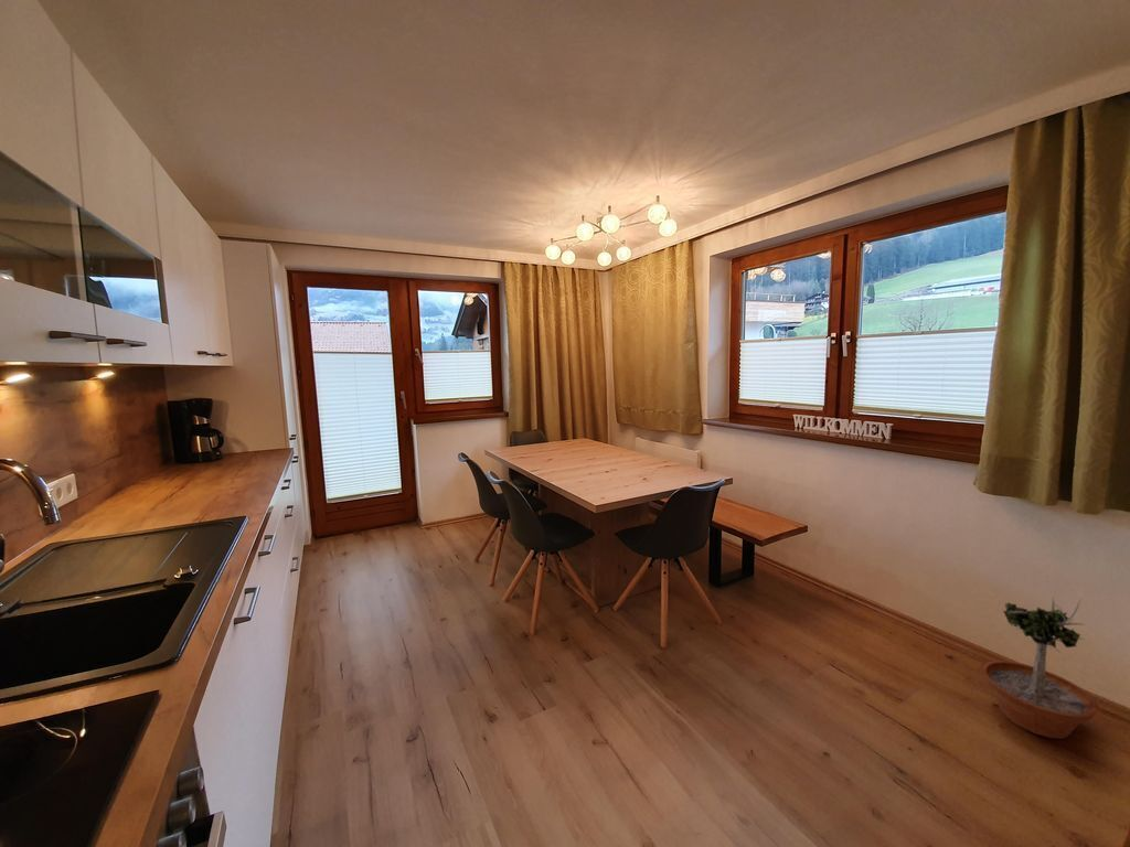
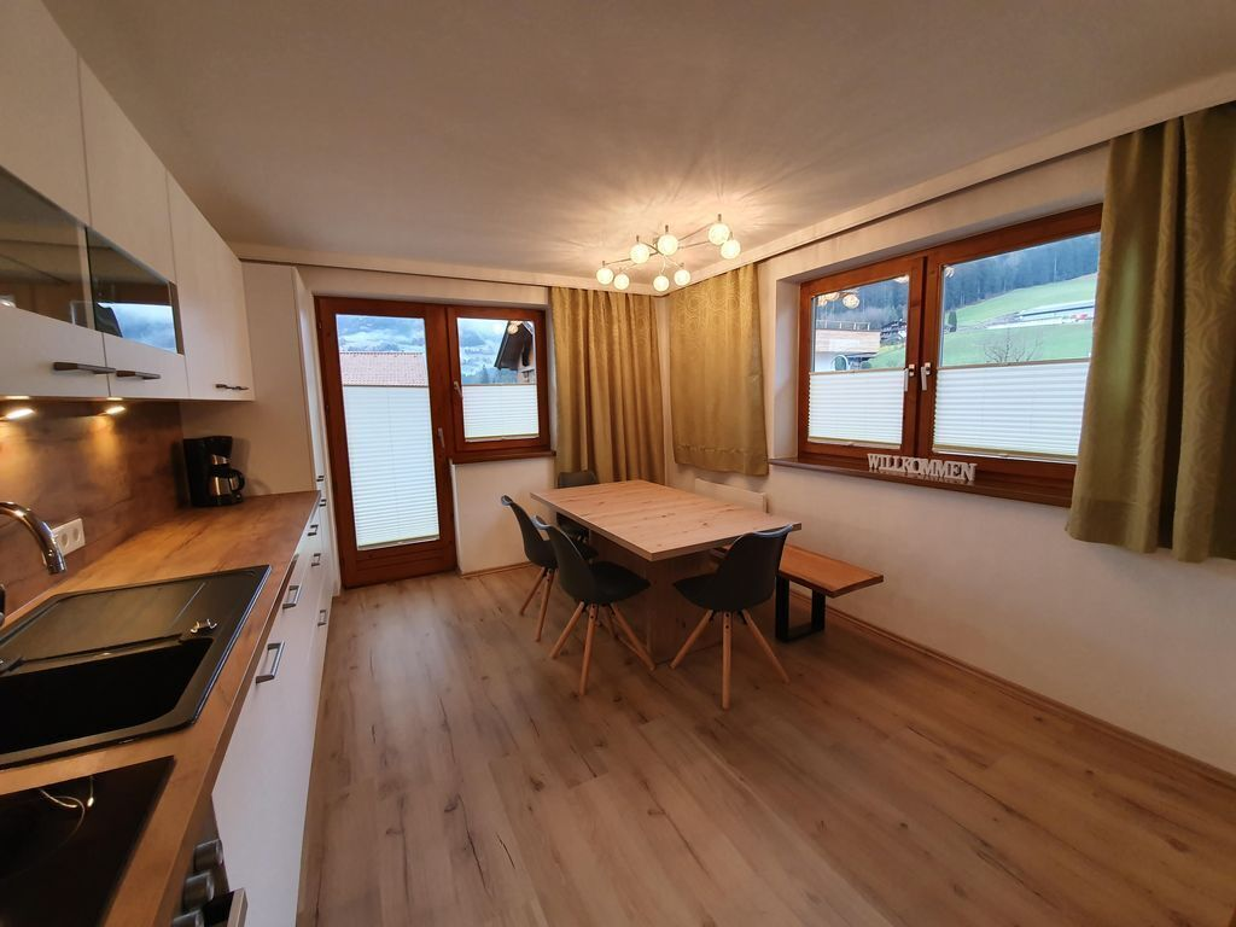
- potted tree [981,596,1100,740]
